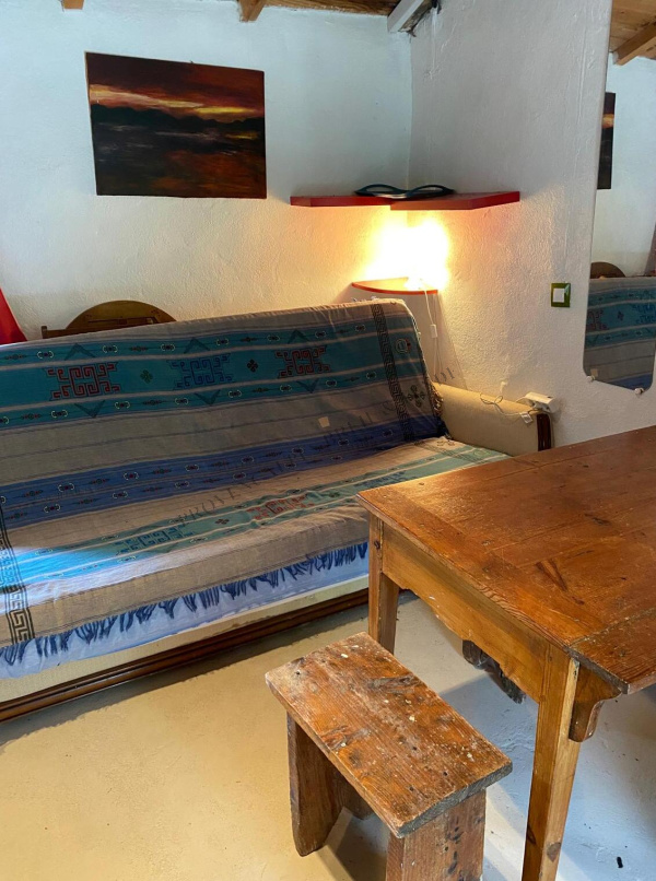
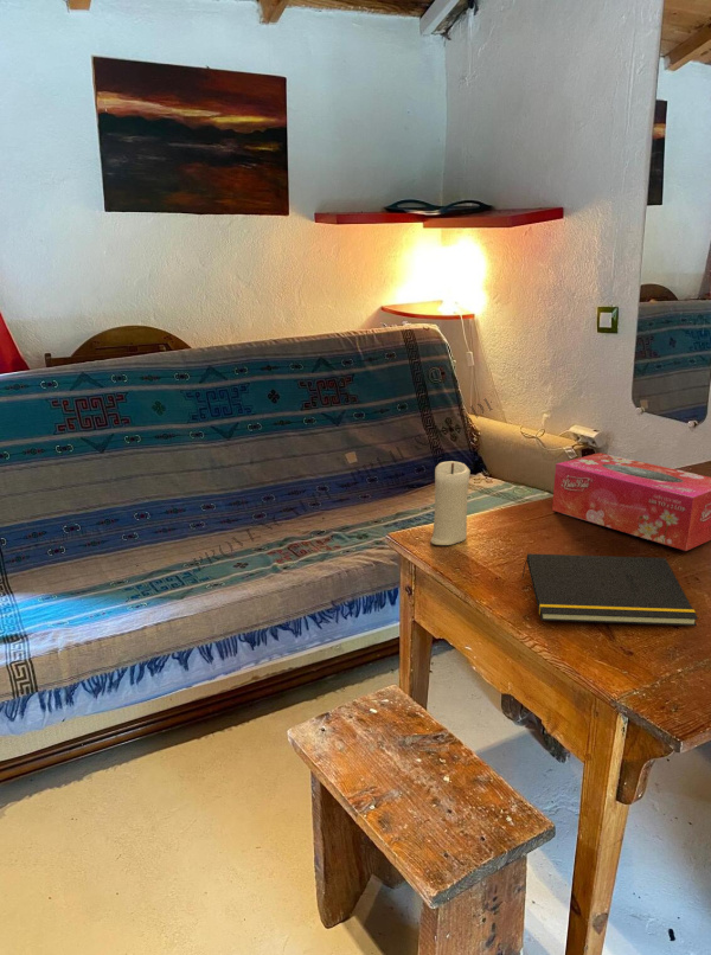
+ tissue box [551,451,711,552]
+ notepad [520,552,699,627]
+ candle [429,460,472,546]
